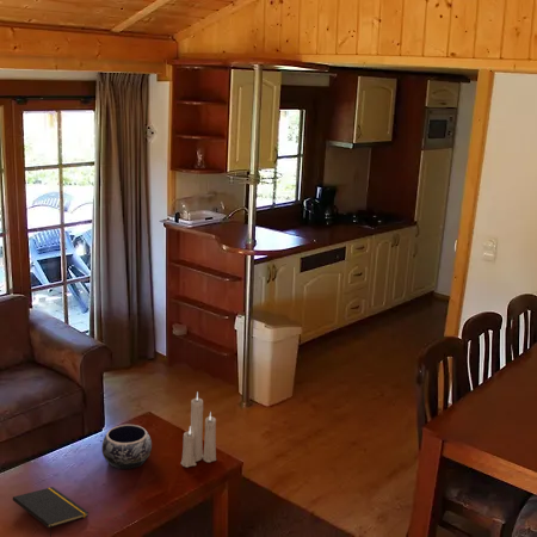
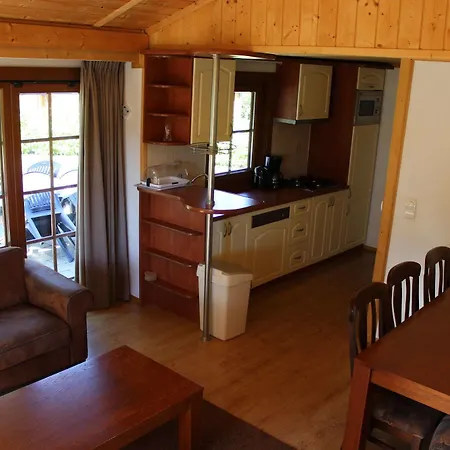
- notepad [12,486,90,537]
- decorative bowl [101,424,153,470]
- candle [180,390,217,469]
